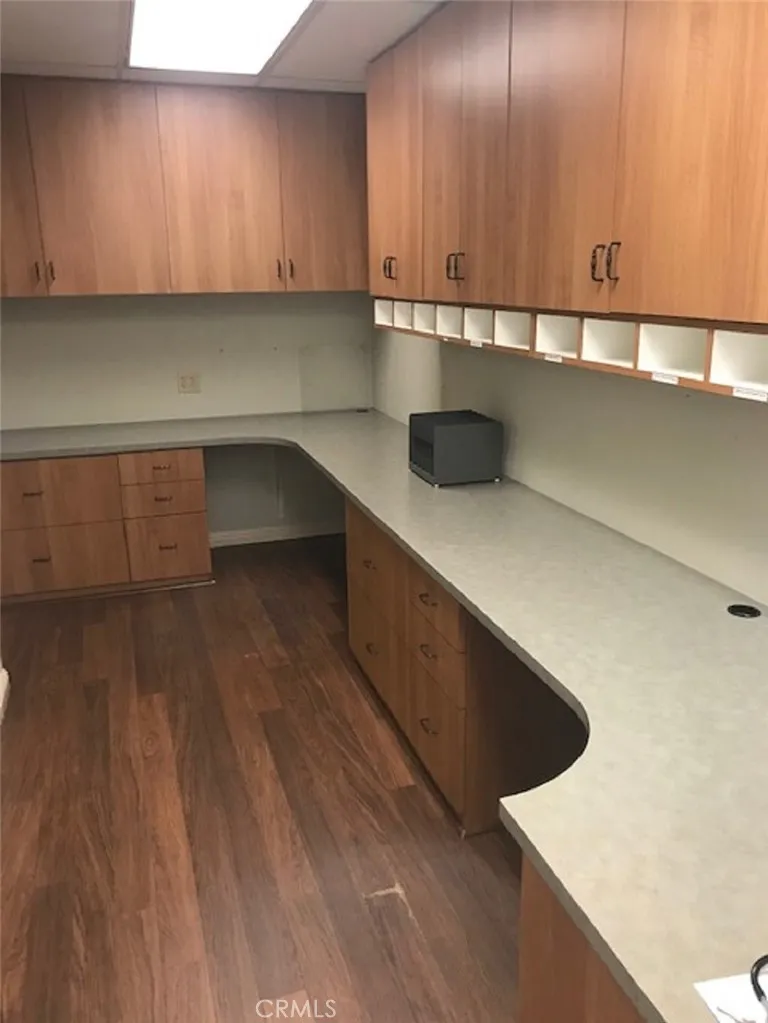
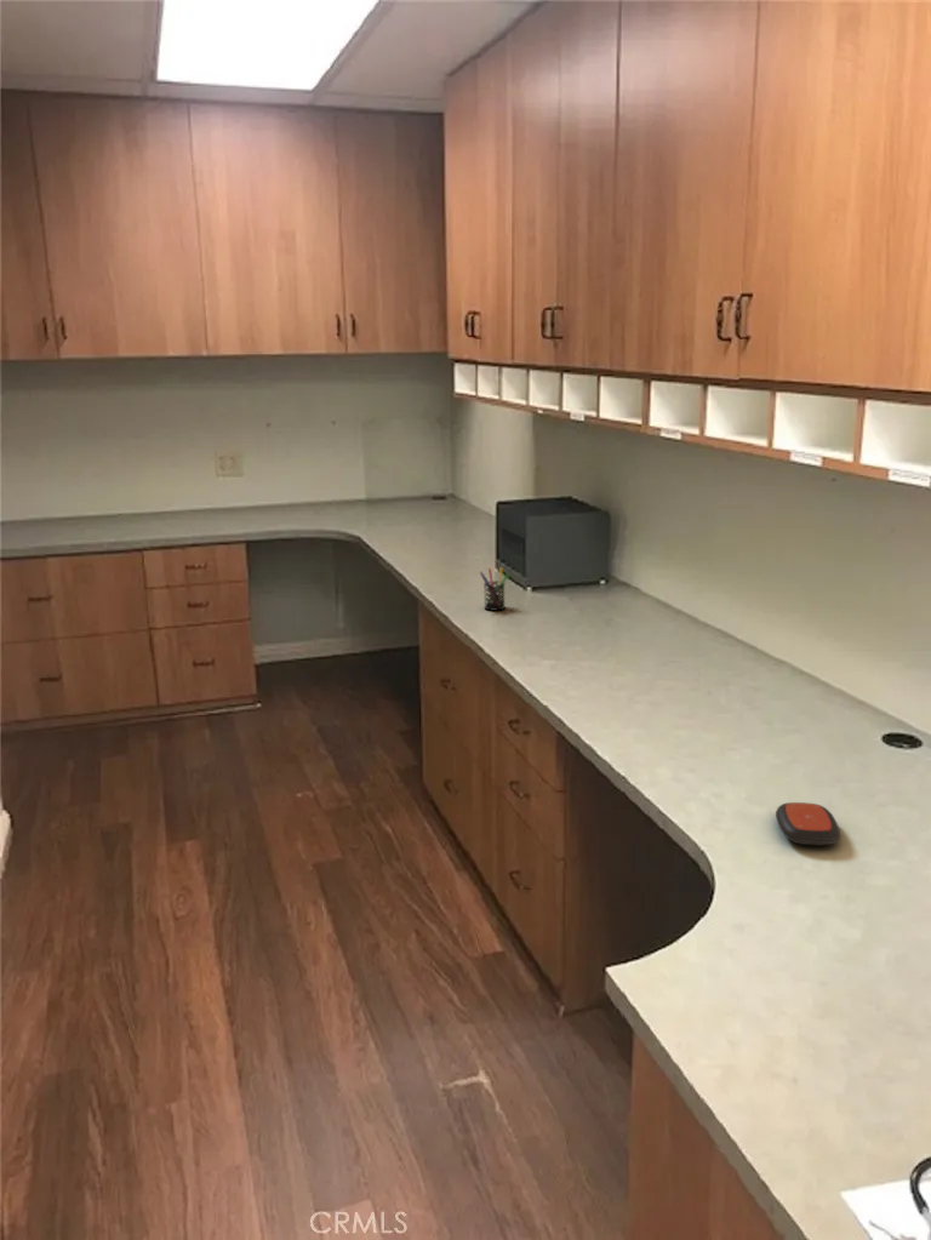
+ remote control [775,801,841,846]
+ pen holder [479,566,510,612]
